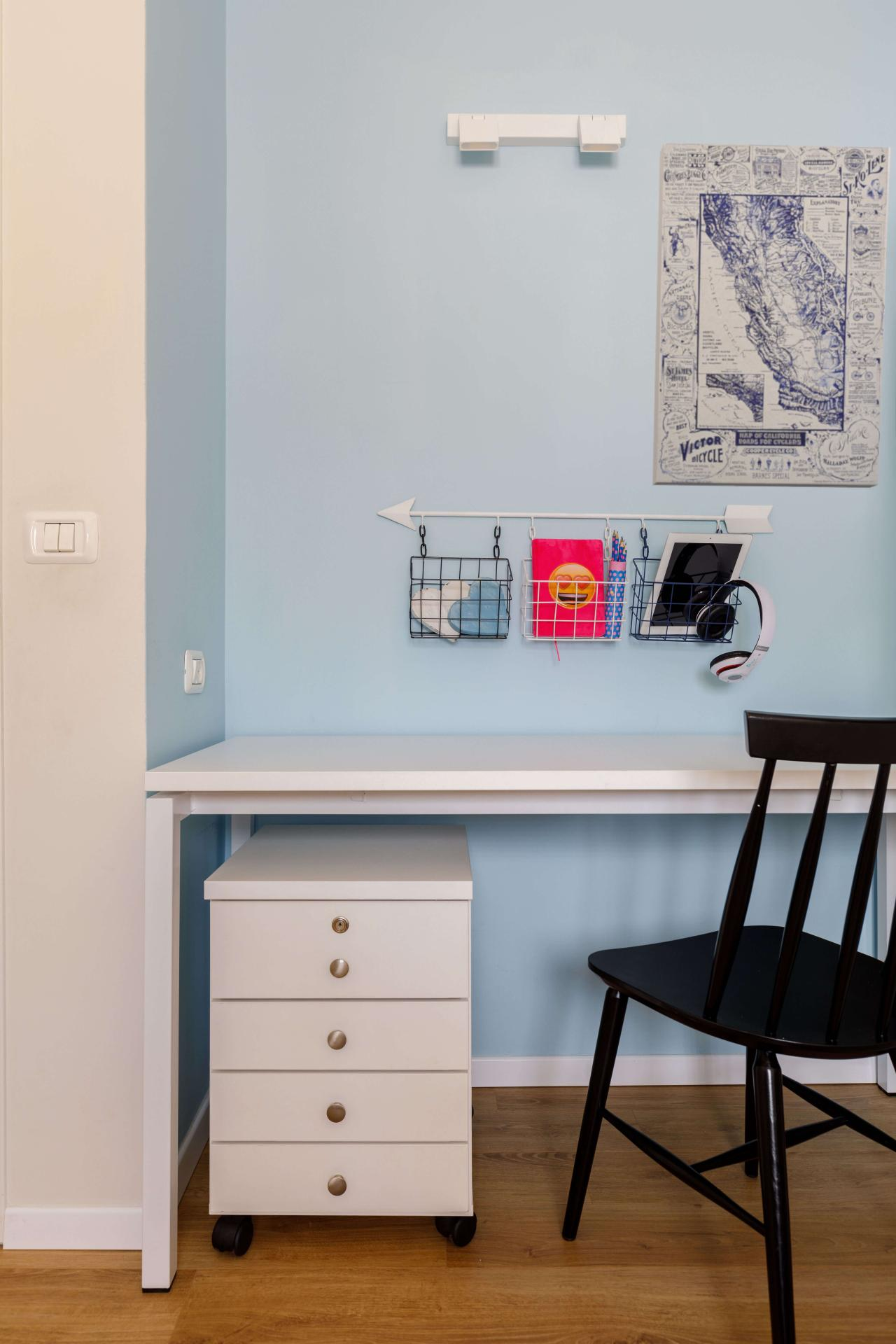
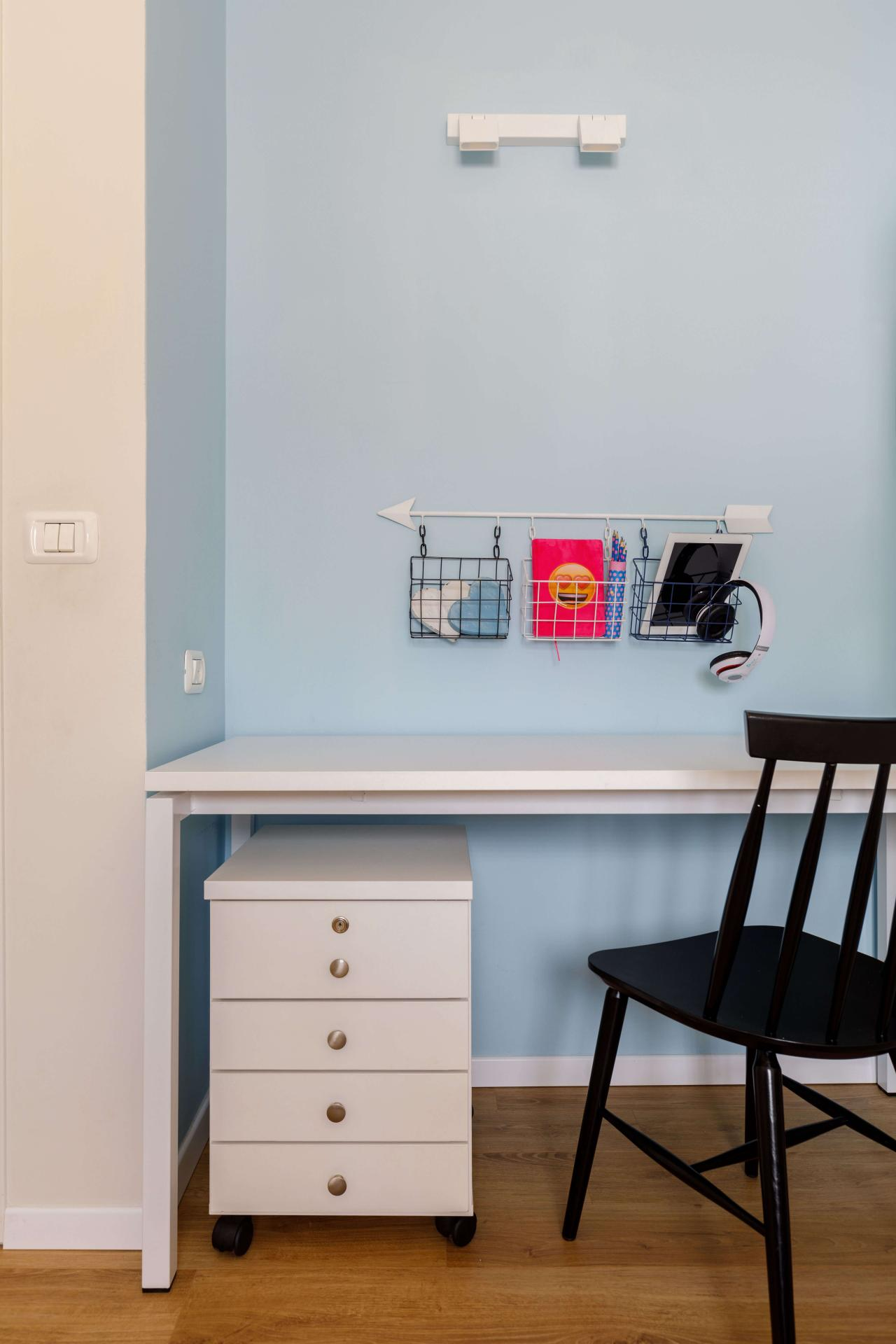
- wall art [652,142,891,489]
